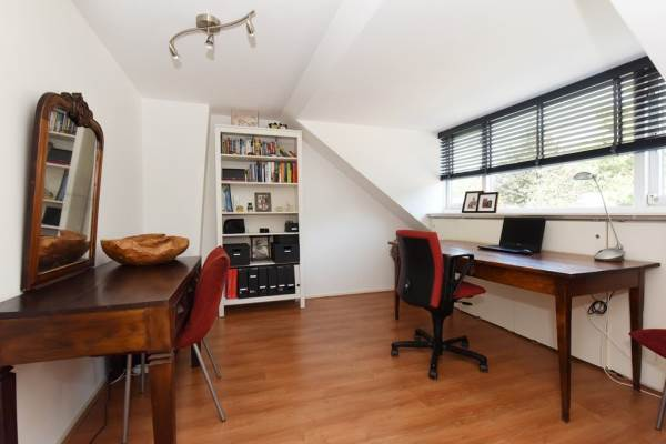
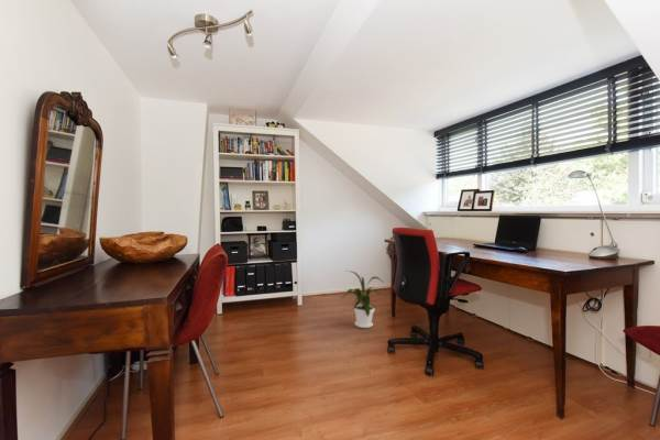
+ house plant [342,270,383,329]
